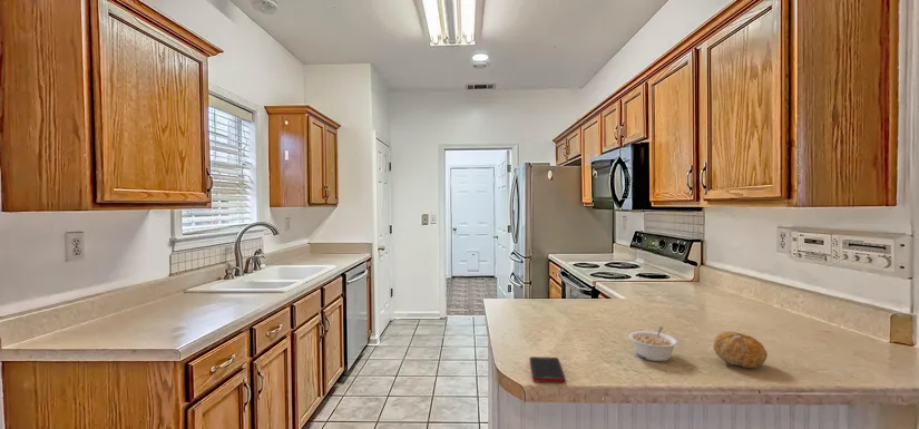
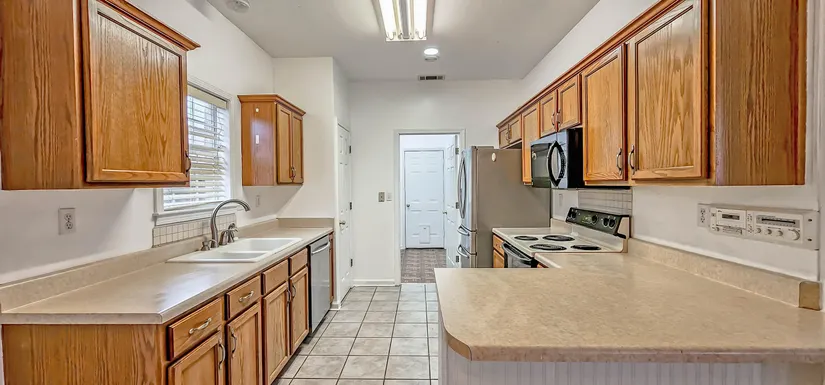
- cell phone [528,355,566,383]
- fruit [712,330,769,369]
- legume [628,325,680,362]
